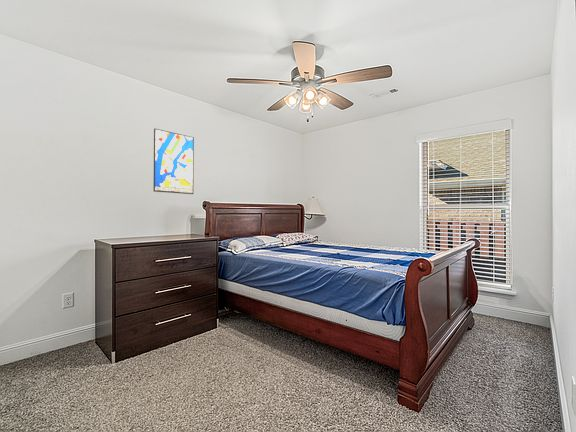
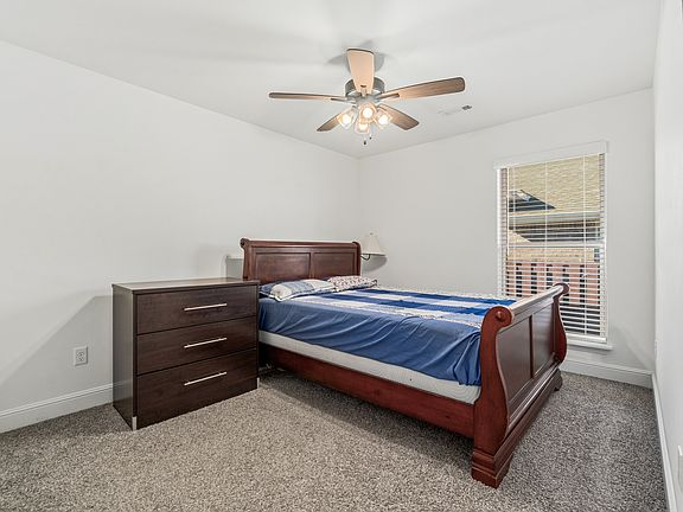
- wall art [153,127,195,195]
